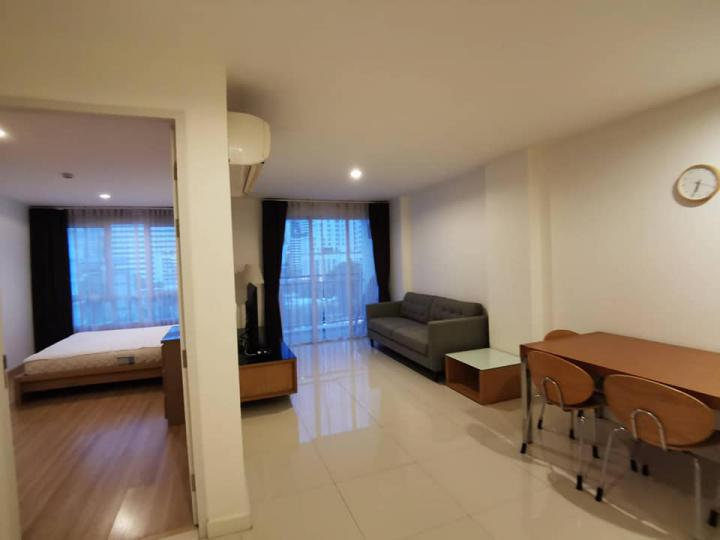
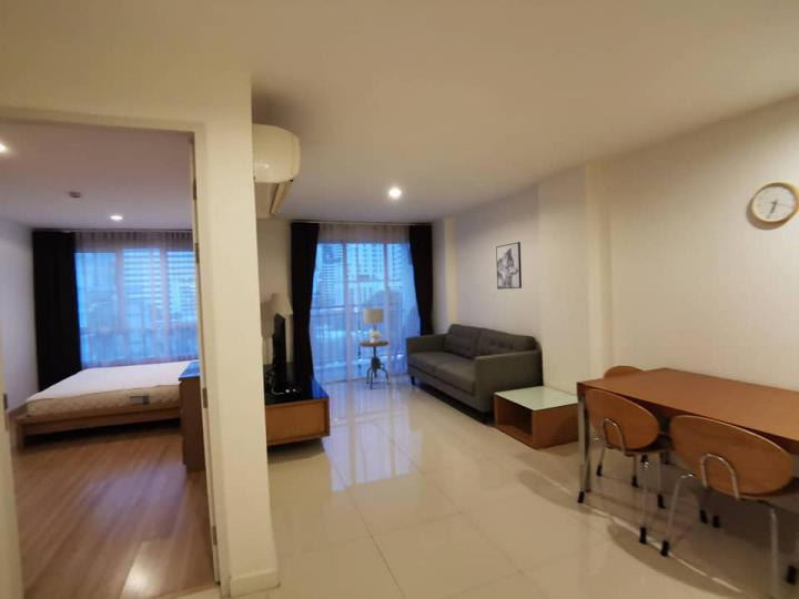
+ wall art [495,241,523,291]
+ lamp [362,307,385,343]
+ side table [358,339,392,390]
